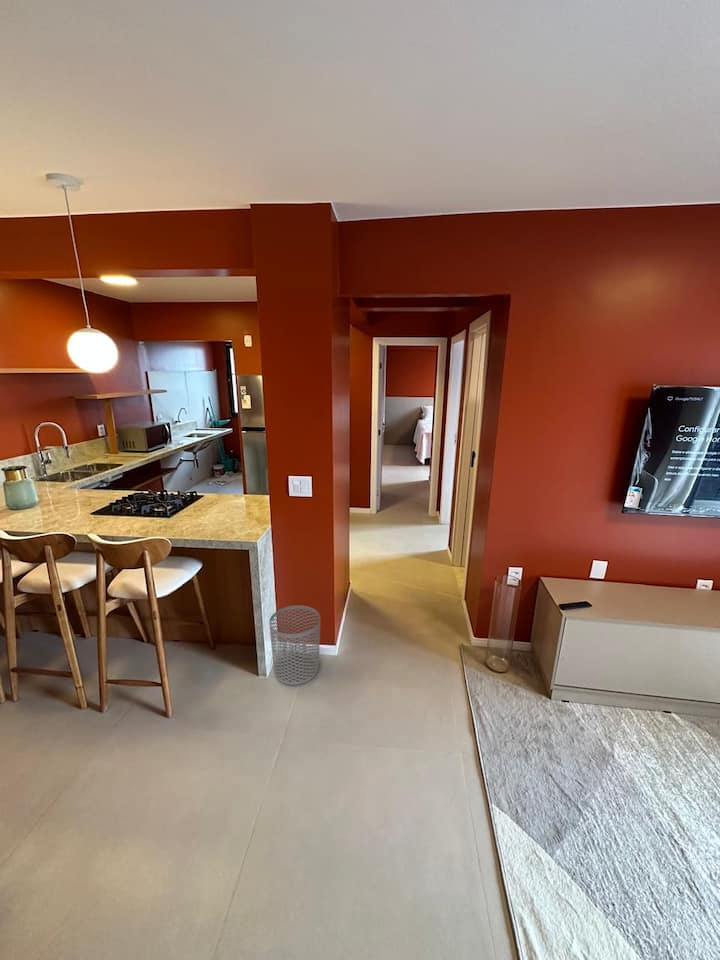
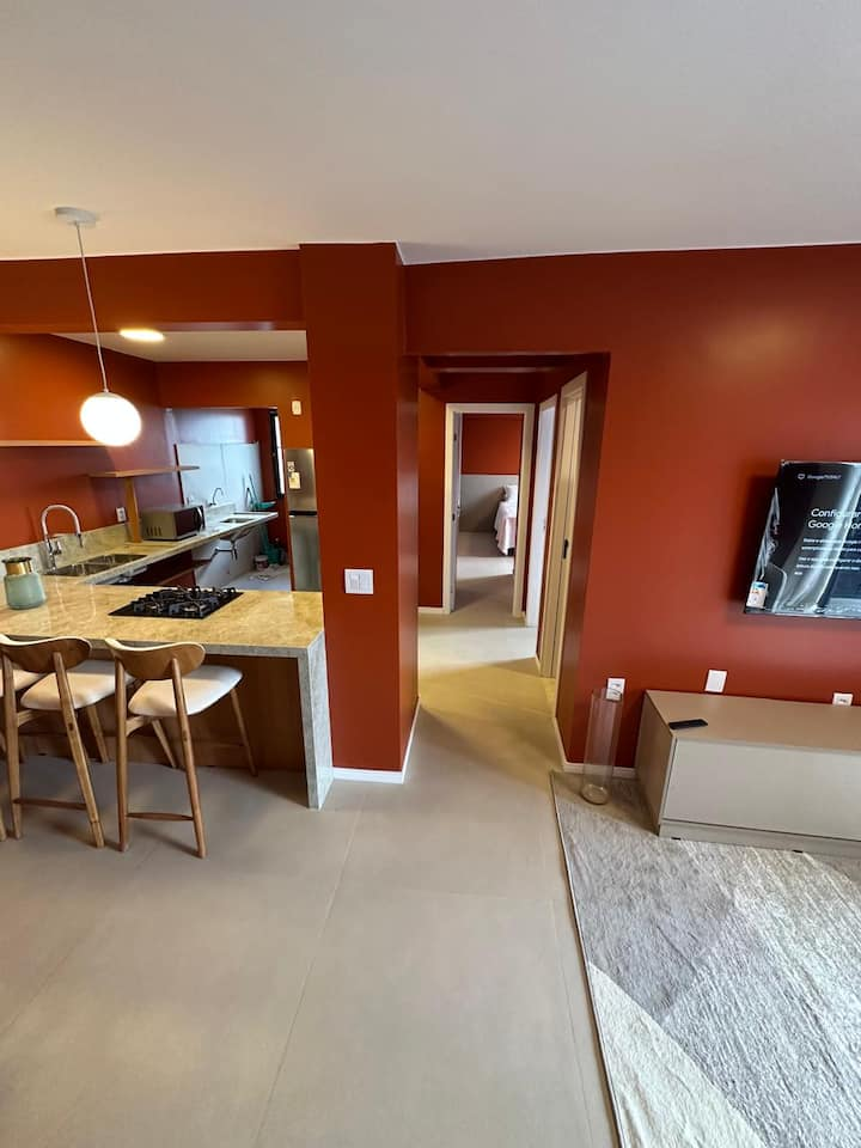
- waste bin [268,605,322,686]
